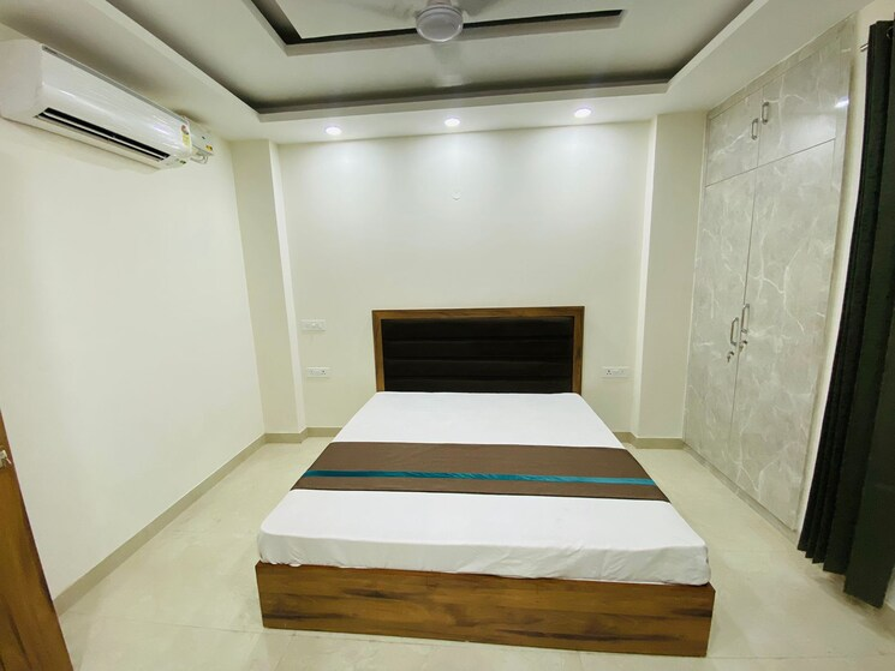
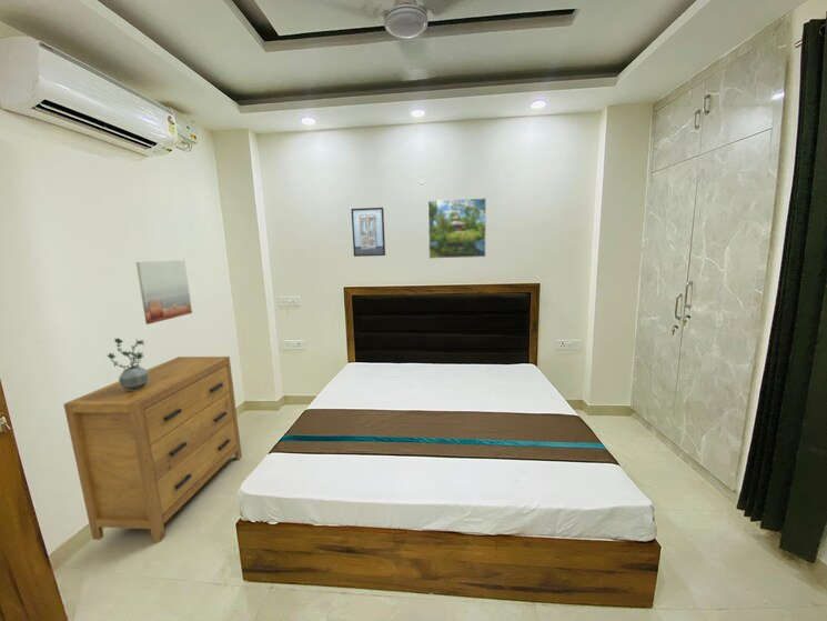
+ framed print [426,197,487,260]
+ potted plant [107,337,149,391]
+ wall art [135,259,193,325]
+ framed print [351,207,386,258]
+ dresser [63,355,243,543]
